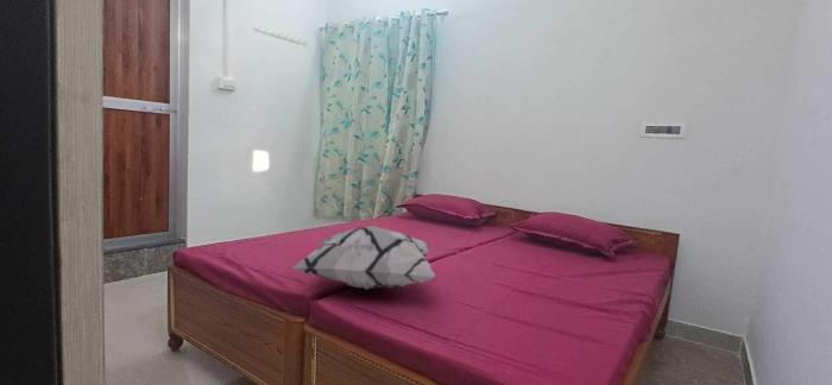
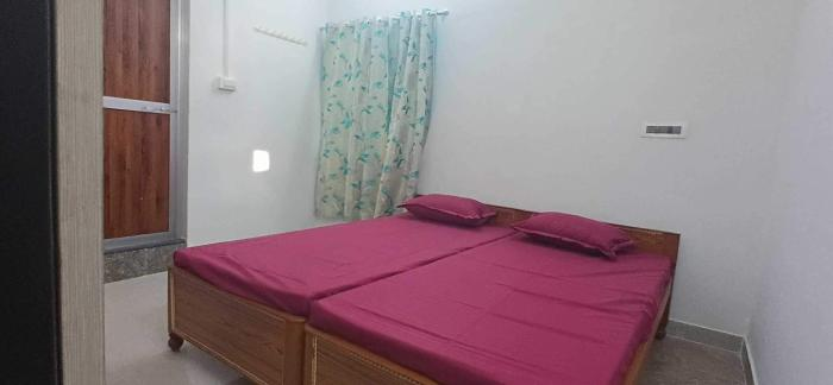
- decorative pillow [291,225,436,291]
